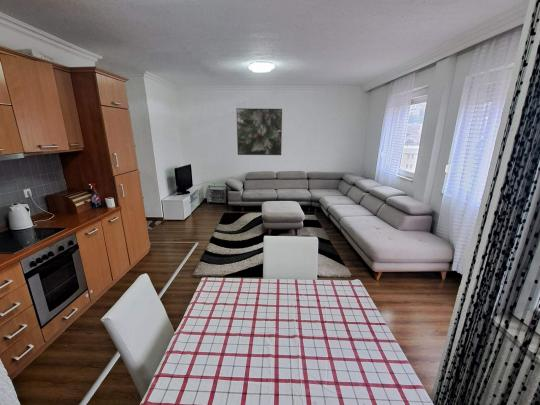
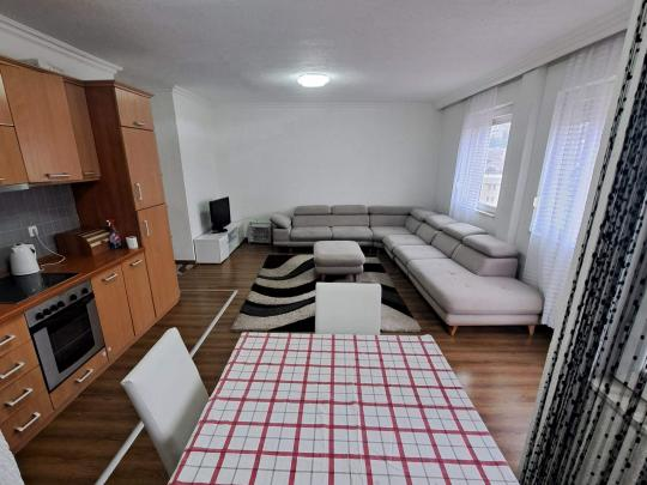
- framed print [236,107,283,156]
